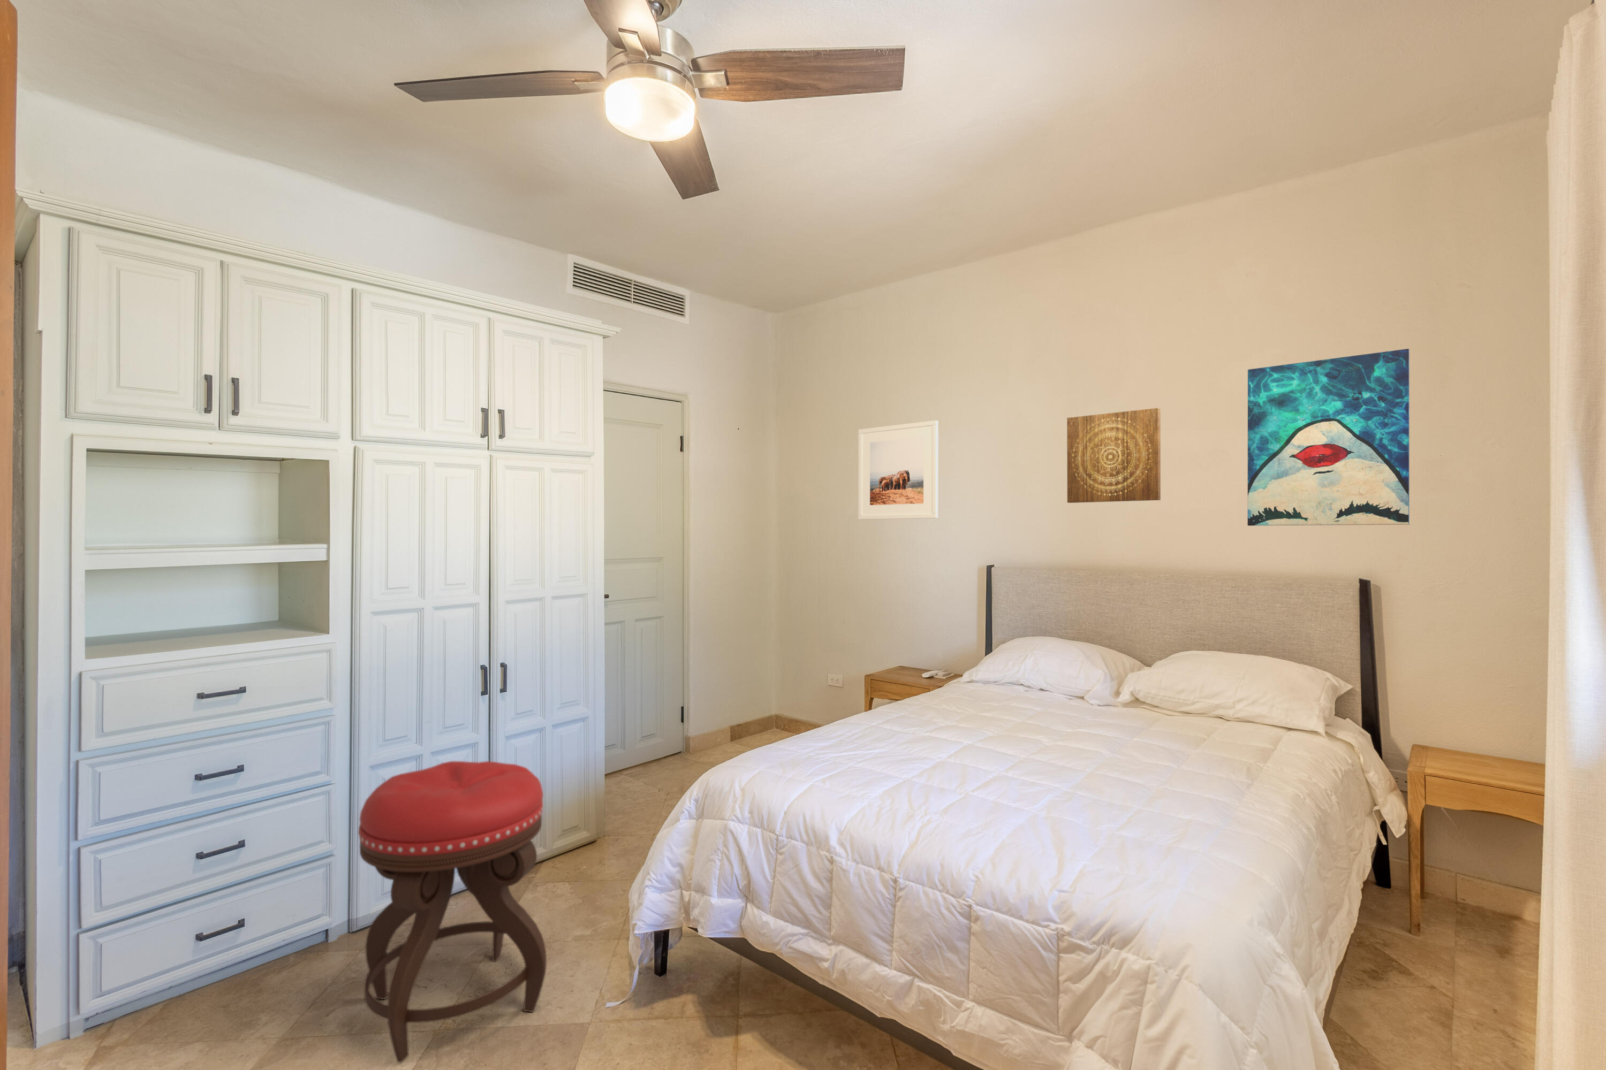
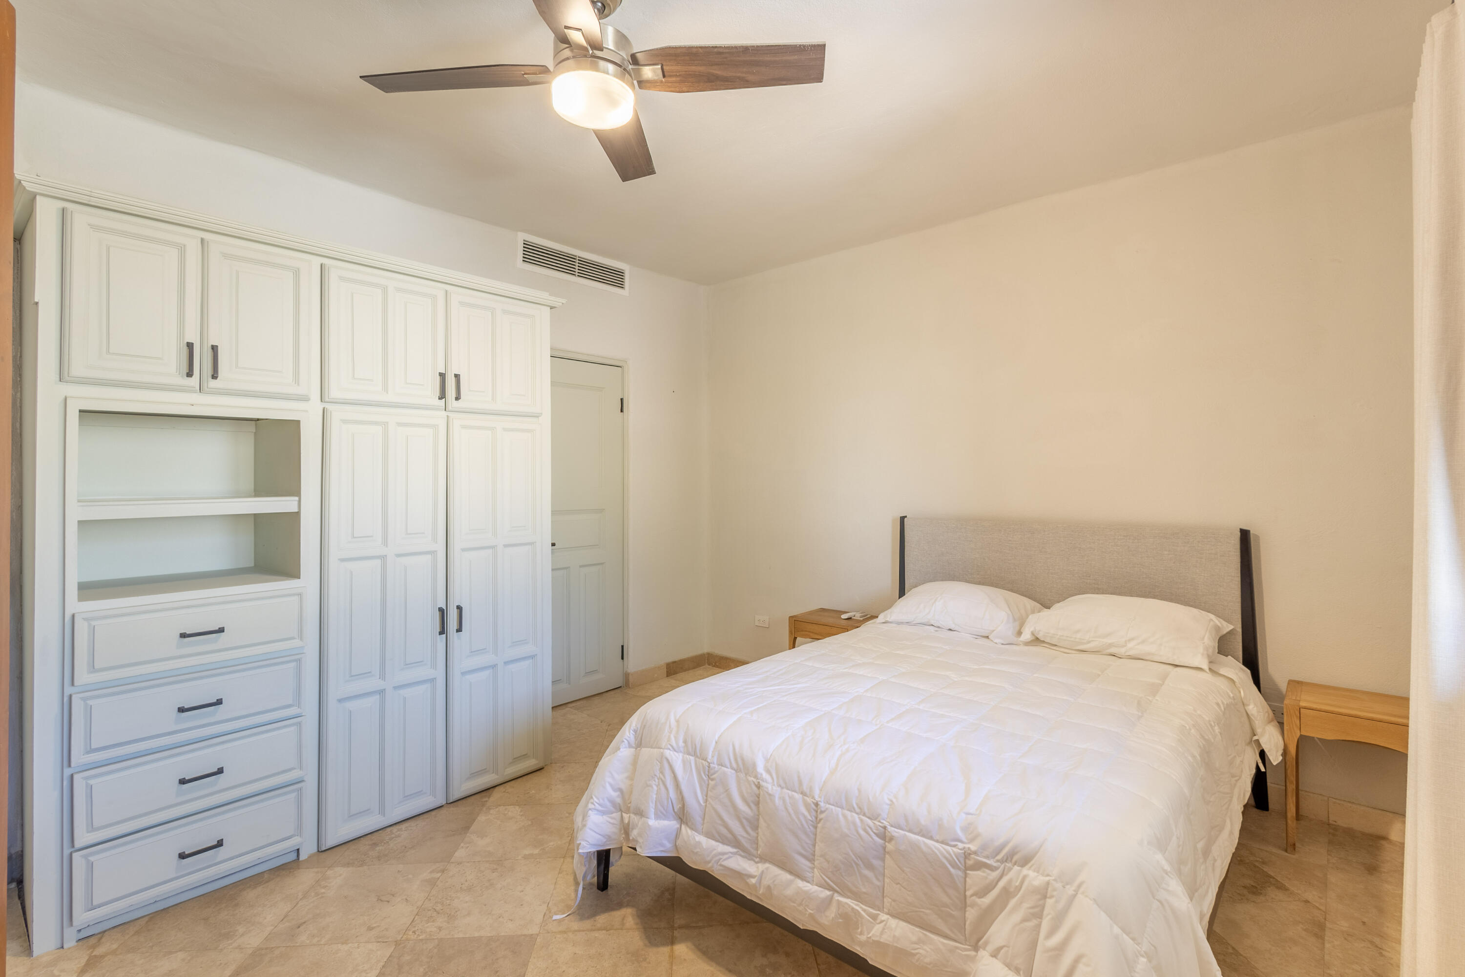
- wall art [1066,407,1161,504]
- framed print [858,420,938,519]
- stool [357,761,547,1063]
- wall art [1248,349,1410,527]
